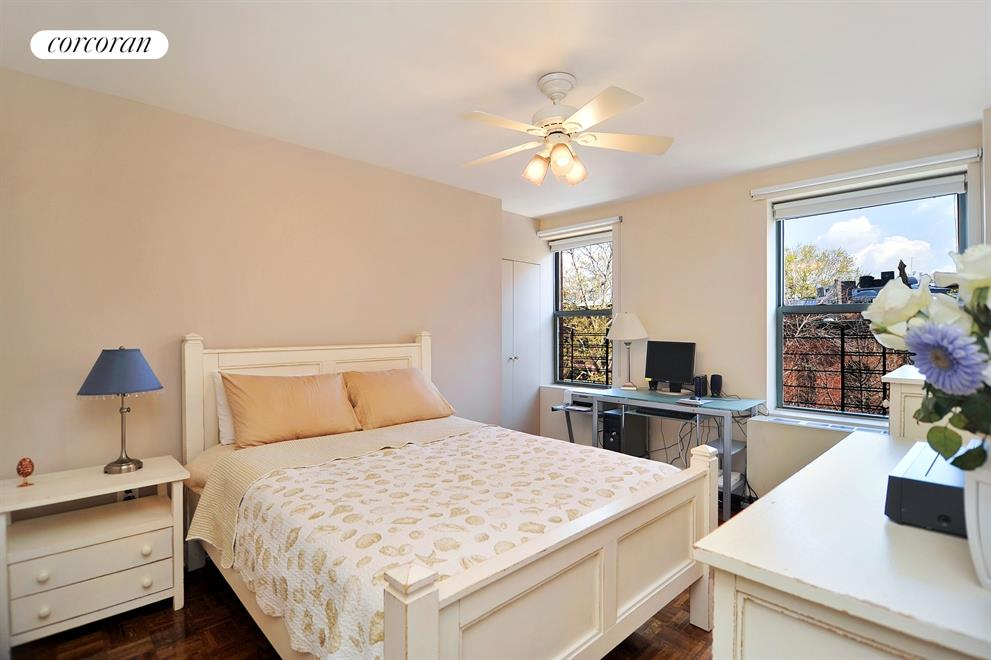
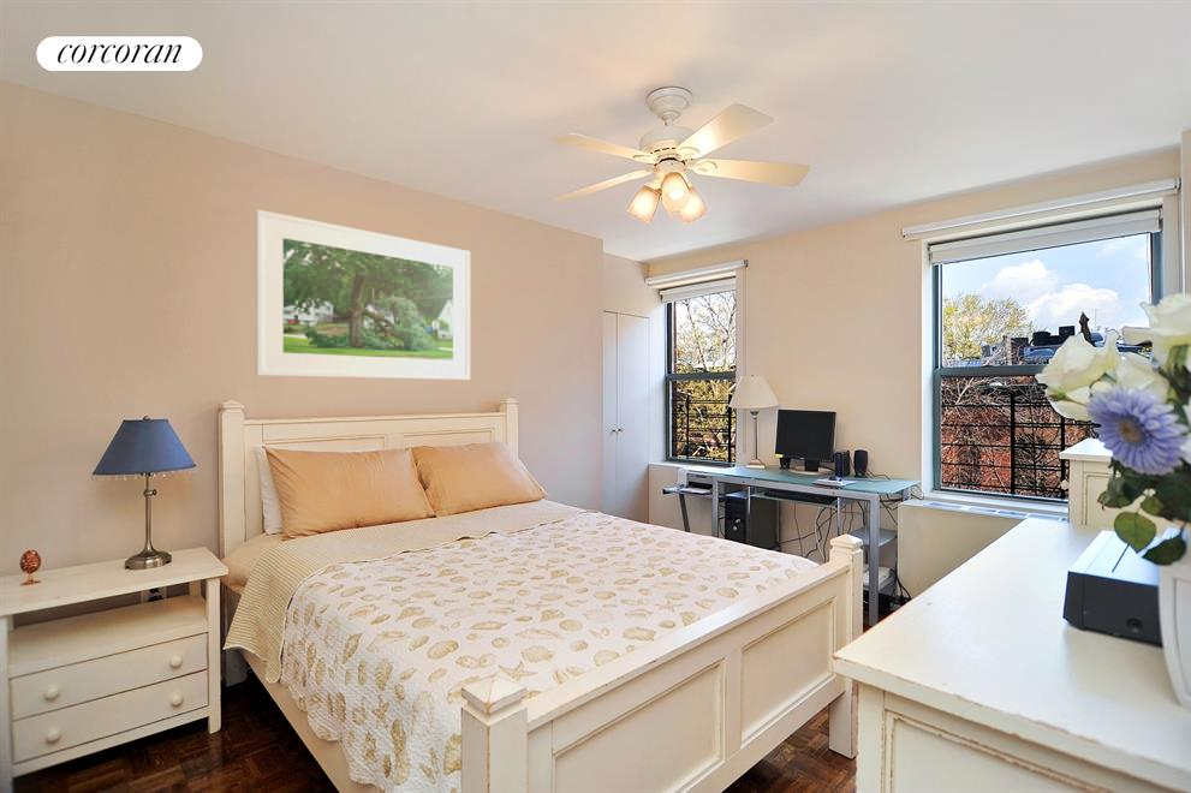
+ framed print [255,209,471,381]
